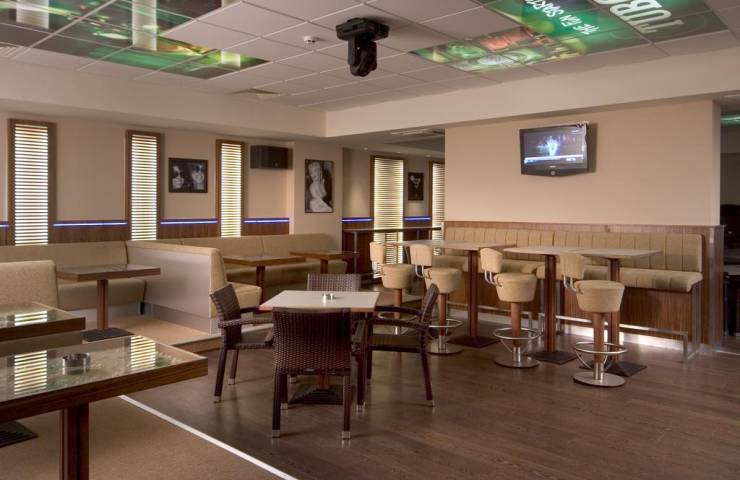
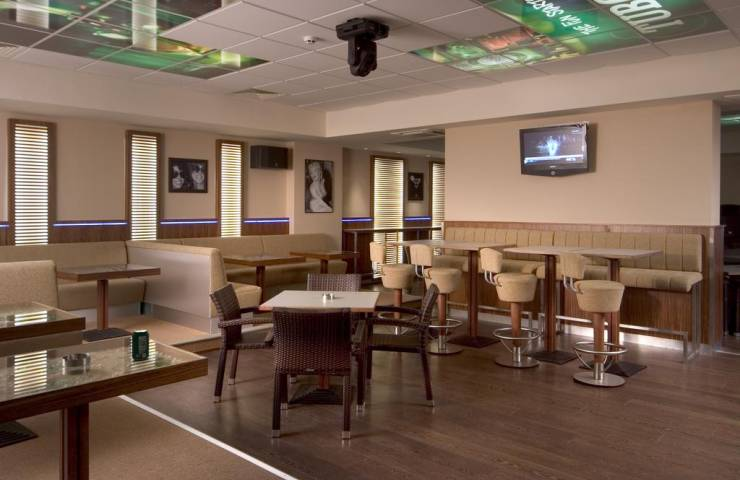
+ beverage can [131,328,150,361]
